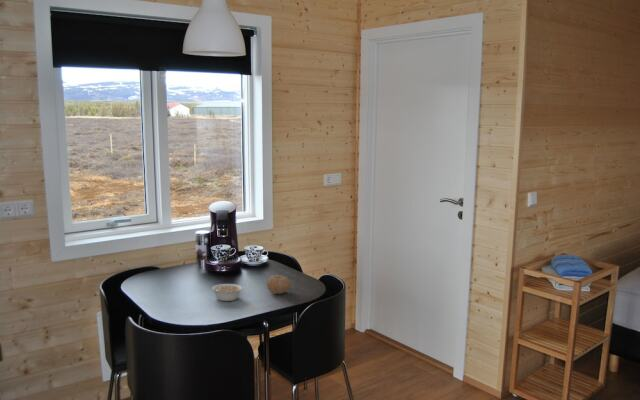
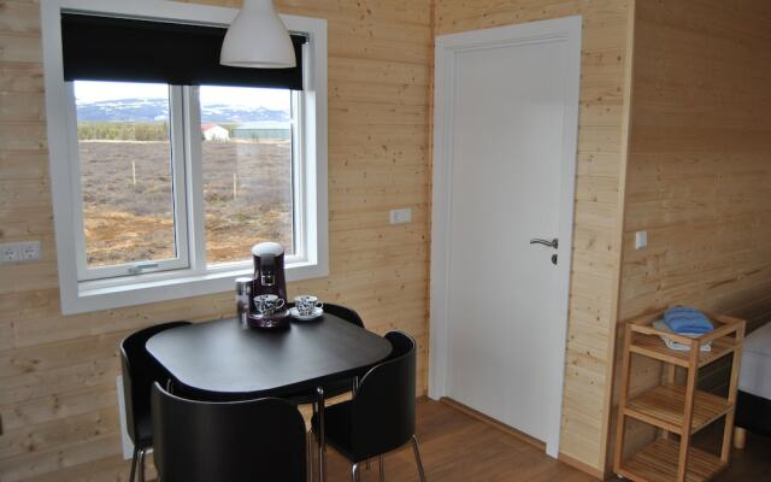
- fruit [266,274,291,295]
- legume [211,283,243,302]
